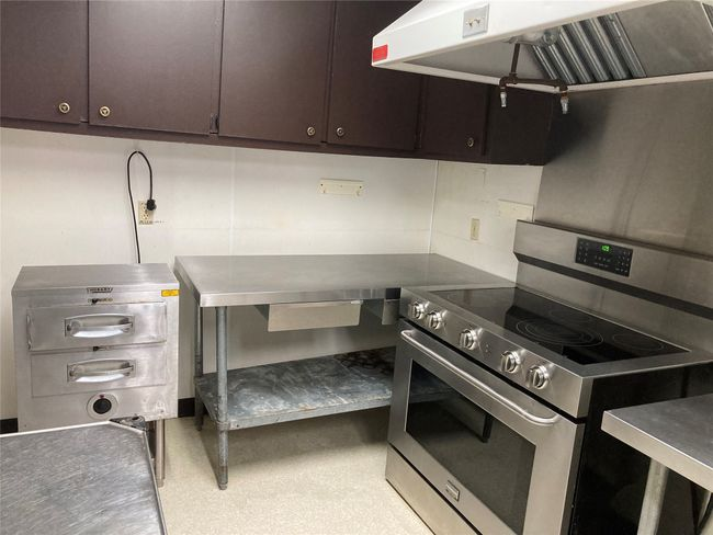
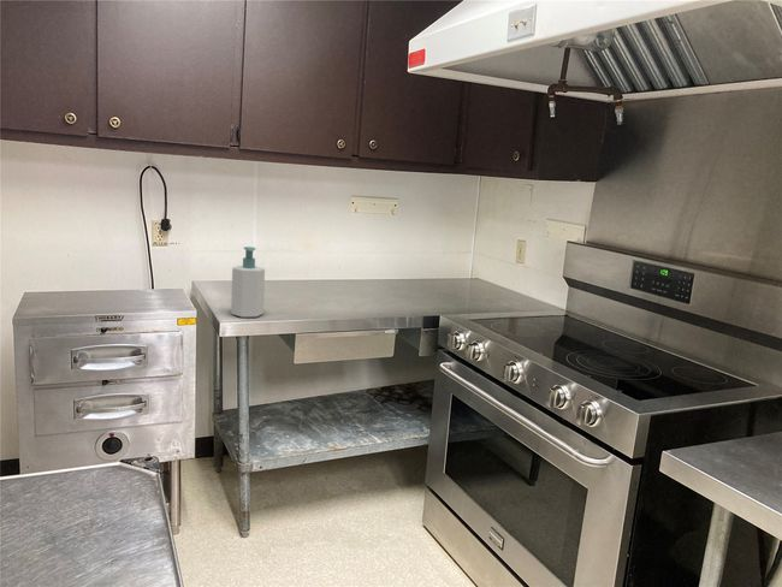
+ soap bottle [230,245,266,319]
